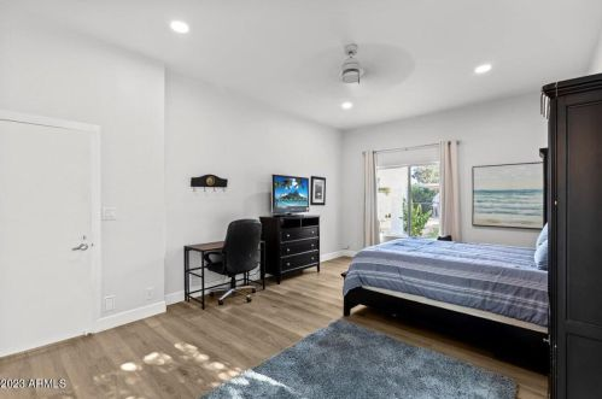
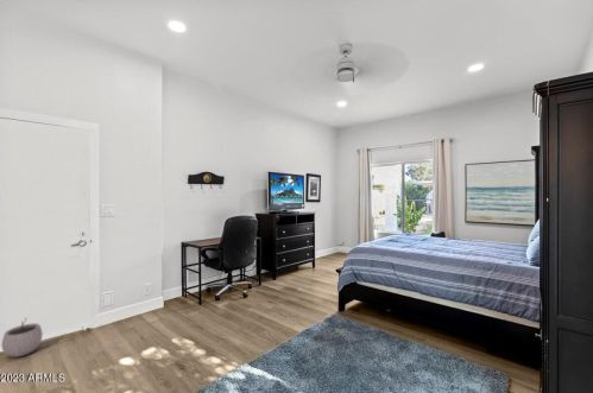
+ plant pot [0,317,44,359]
